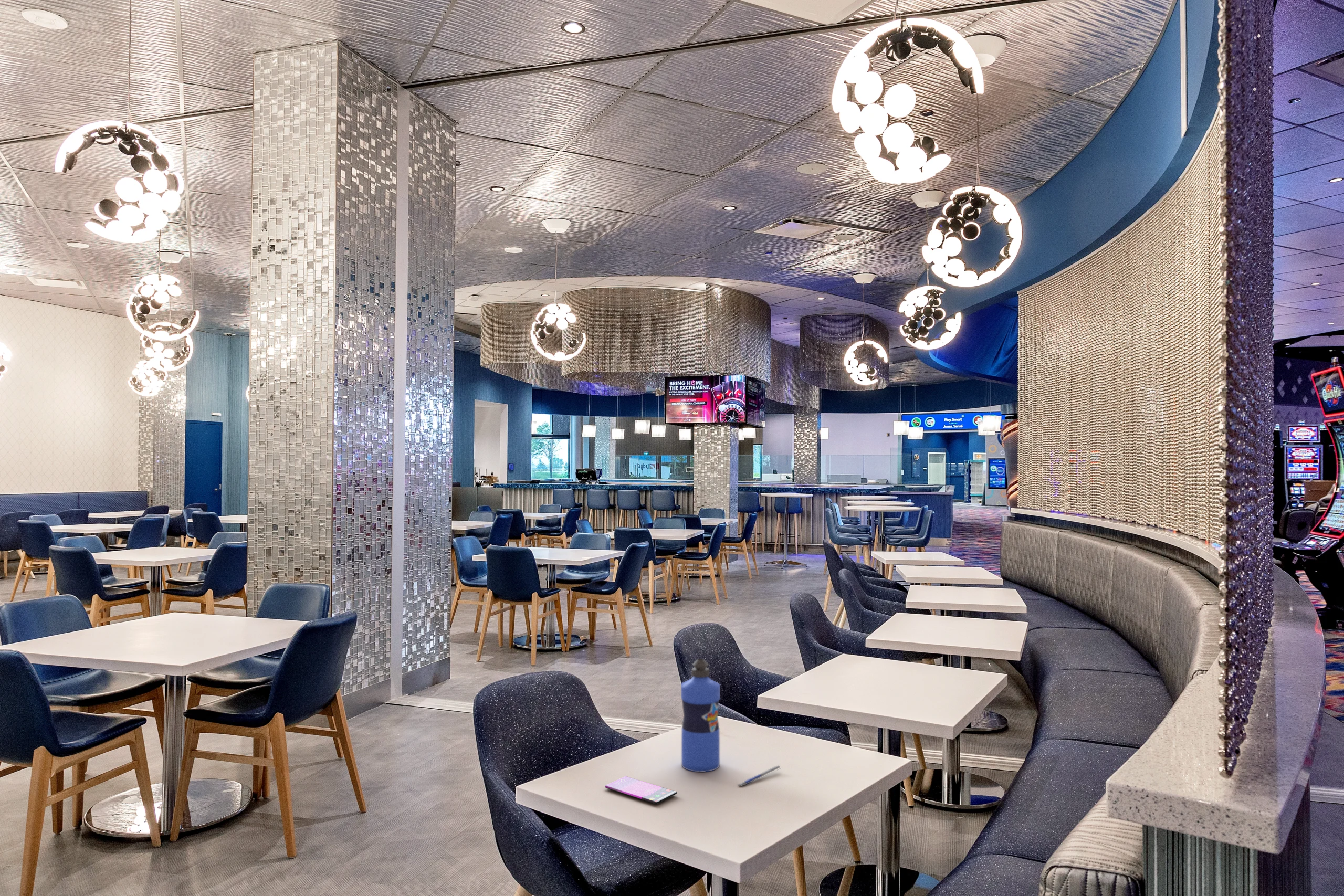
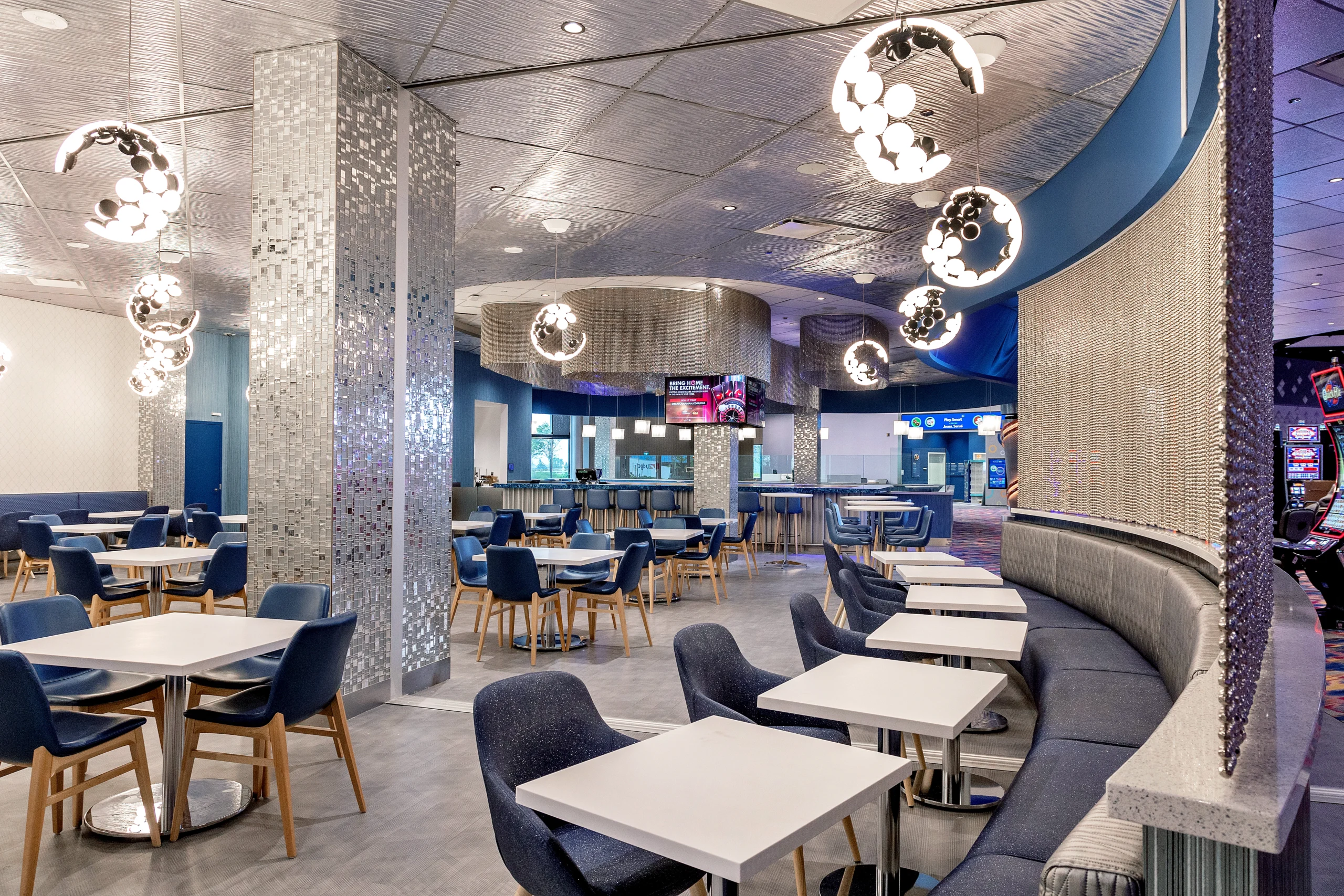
- pen [737,765,782,787]
- water bottle [680,658,721,773]
- smartphone [605,776,678,805]
